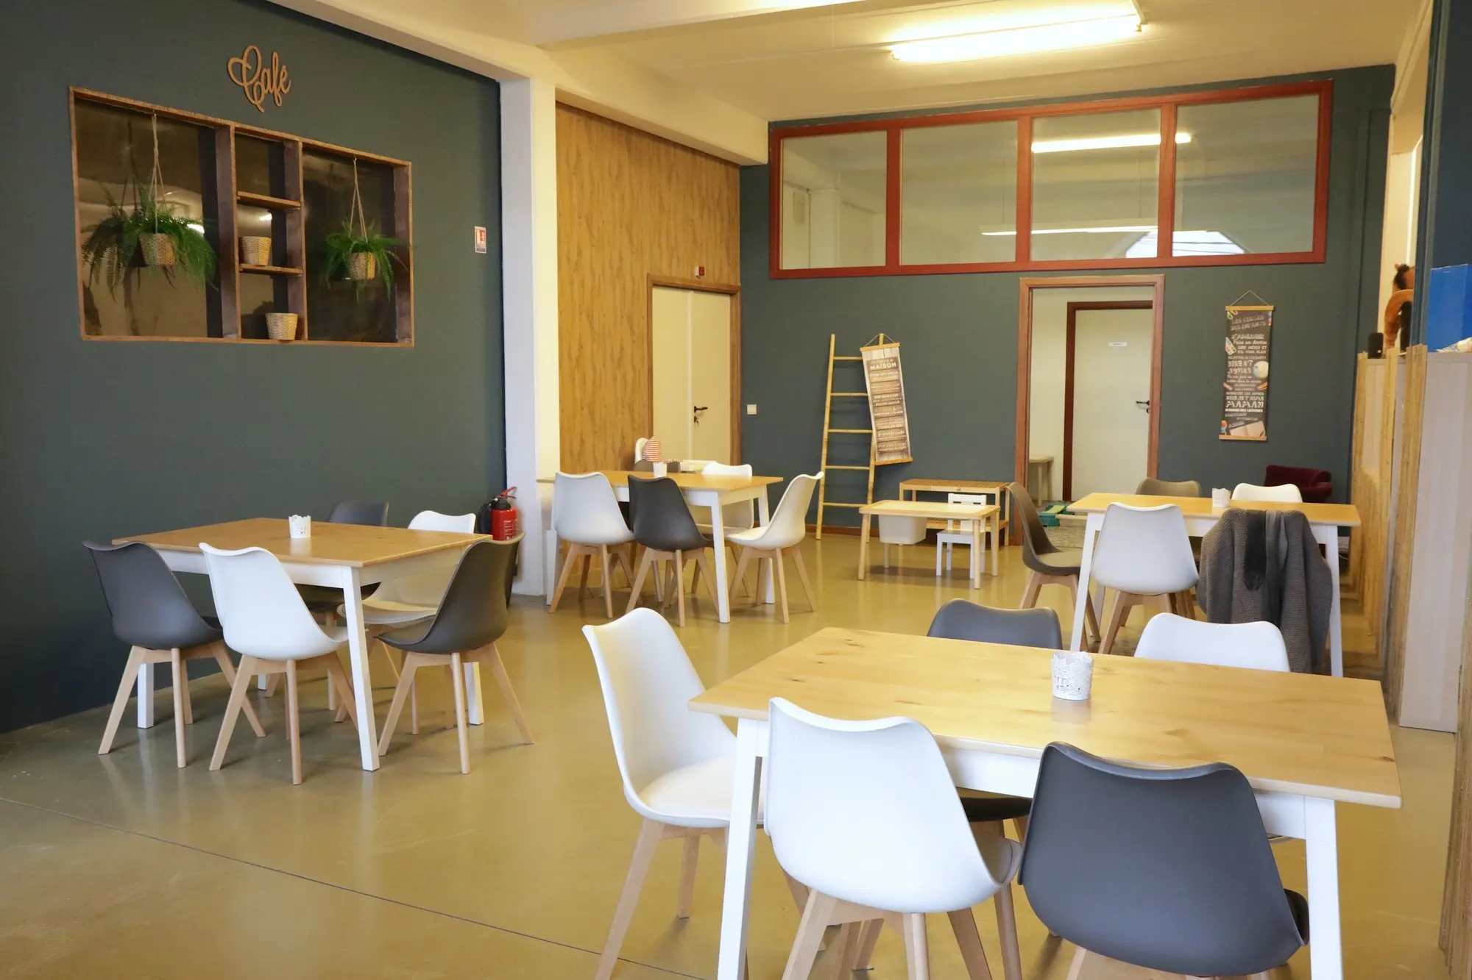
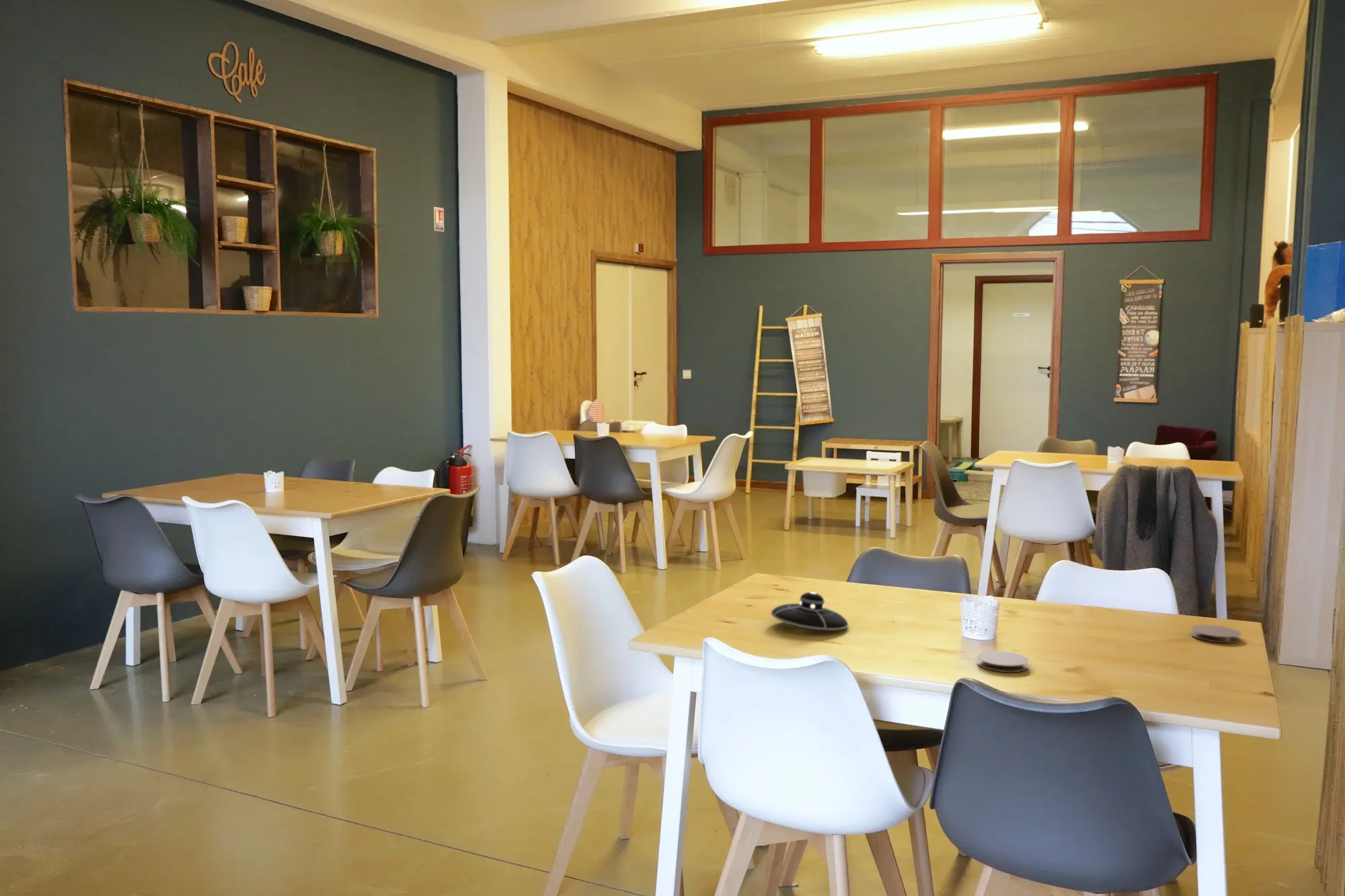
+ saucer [770,591,849,630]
+ coaster [976,650,1030,673]
+ coaster [1190,624,1242,644]
